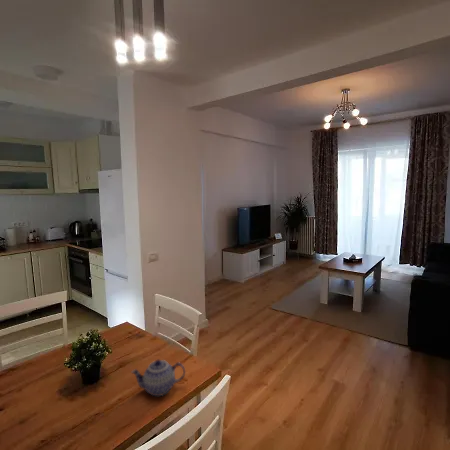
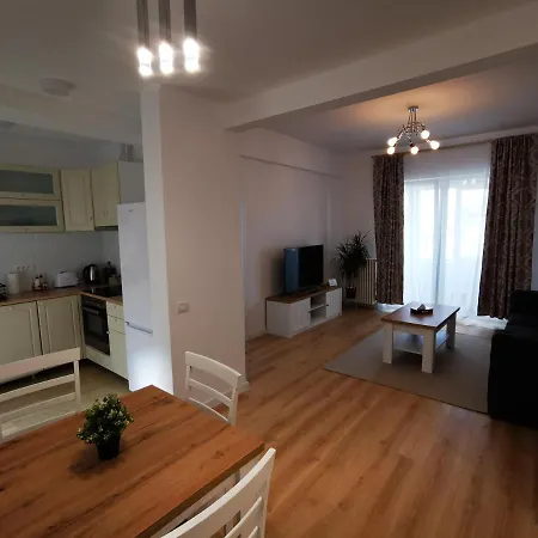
- teapot [130,359,186,397]
